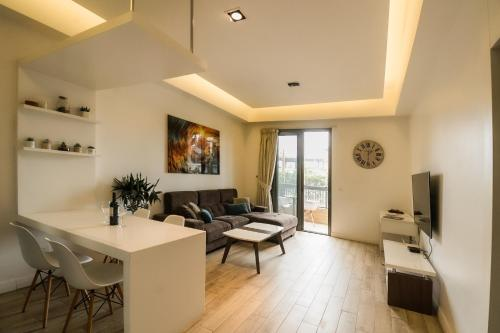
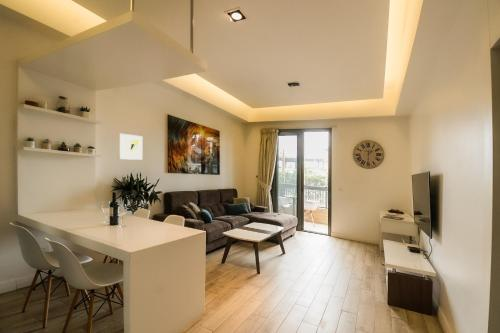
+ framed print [119,133,143,161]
